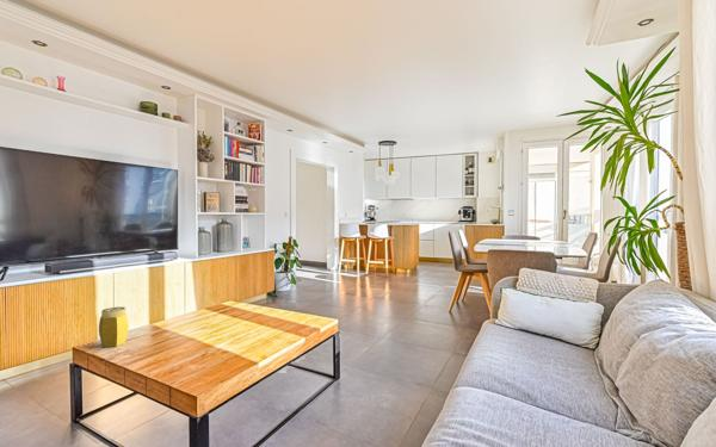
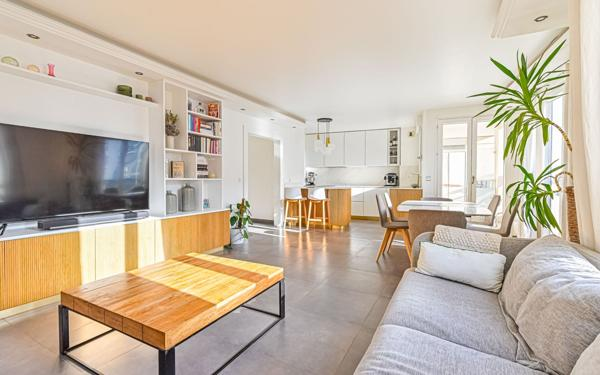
- jar [98,306,130,348]
